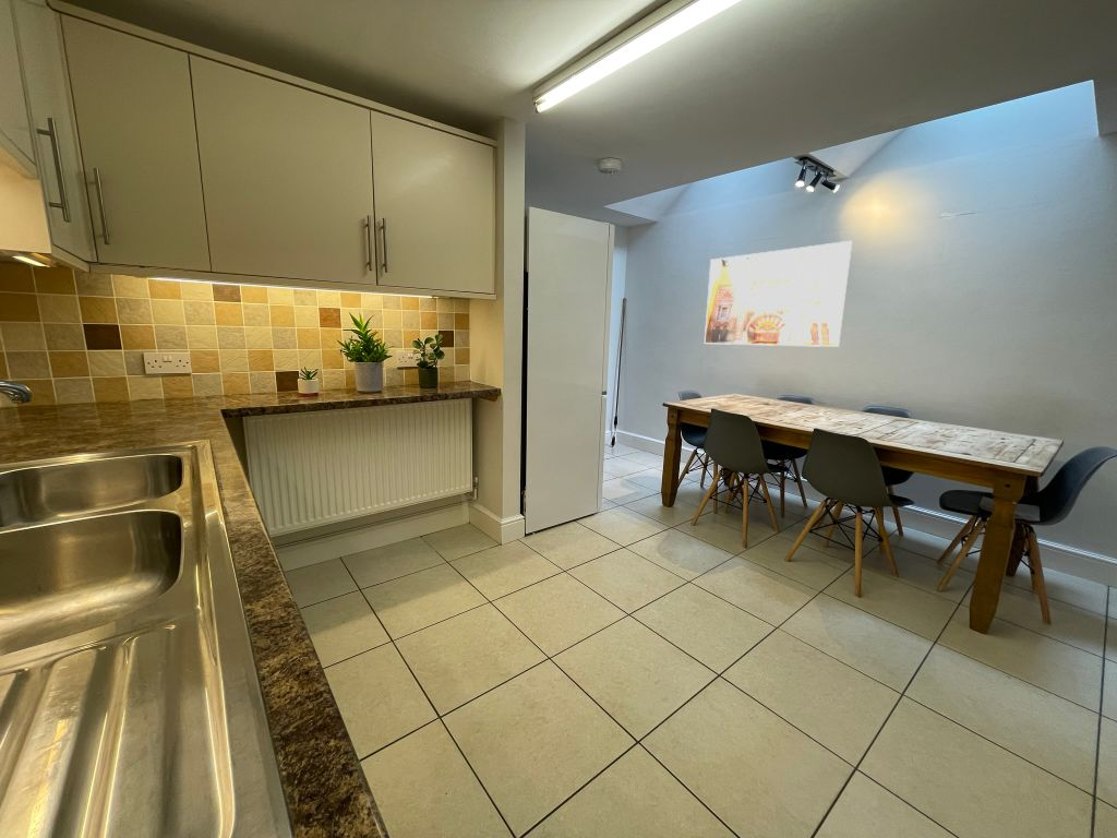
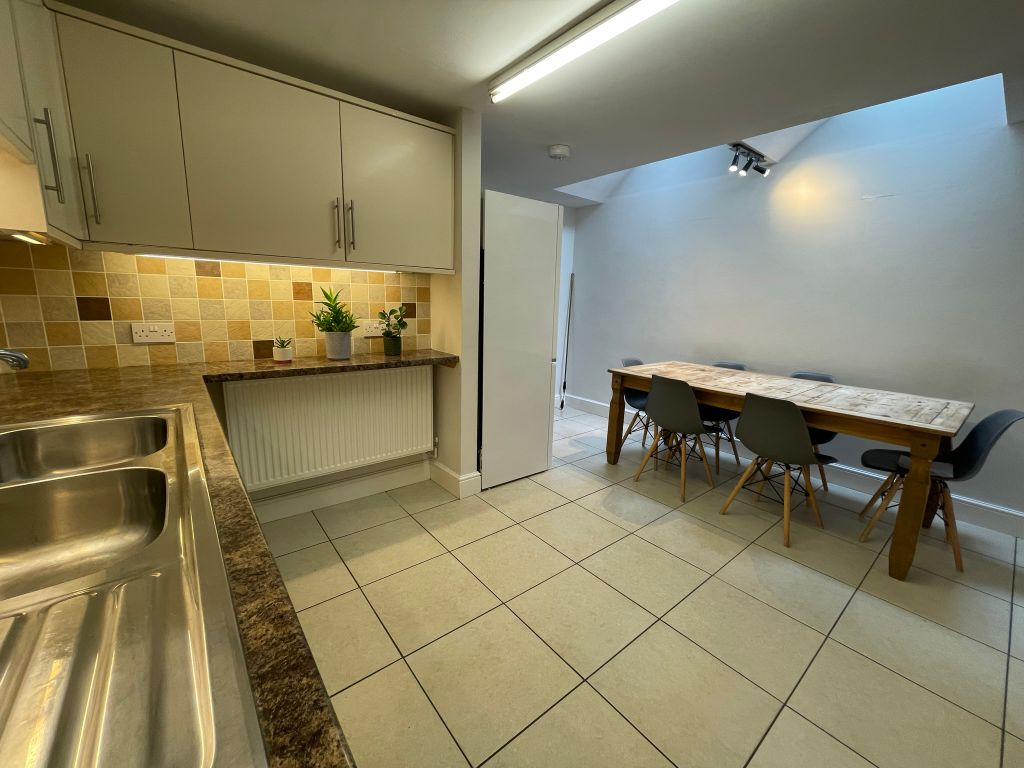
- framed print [704,240,853,348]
